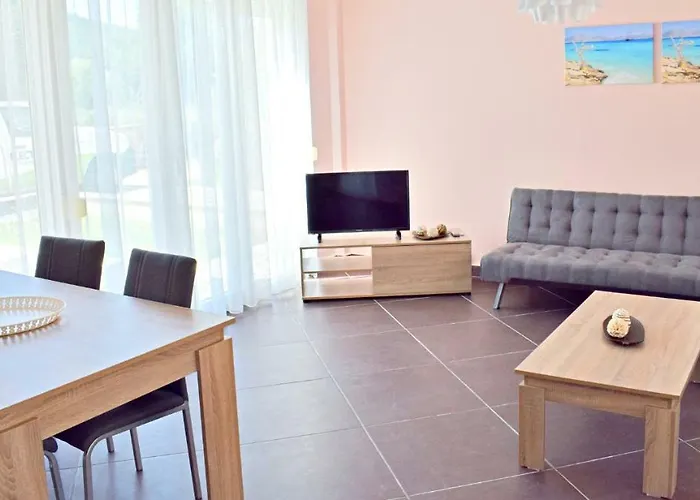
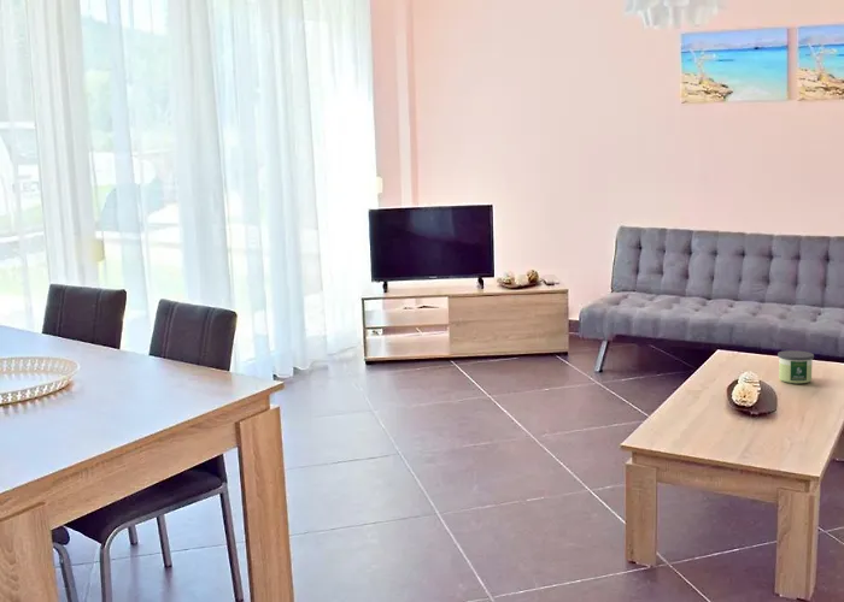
+ candle [776,349,815,384]
